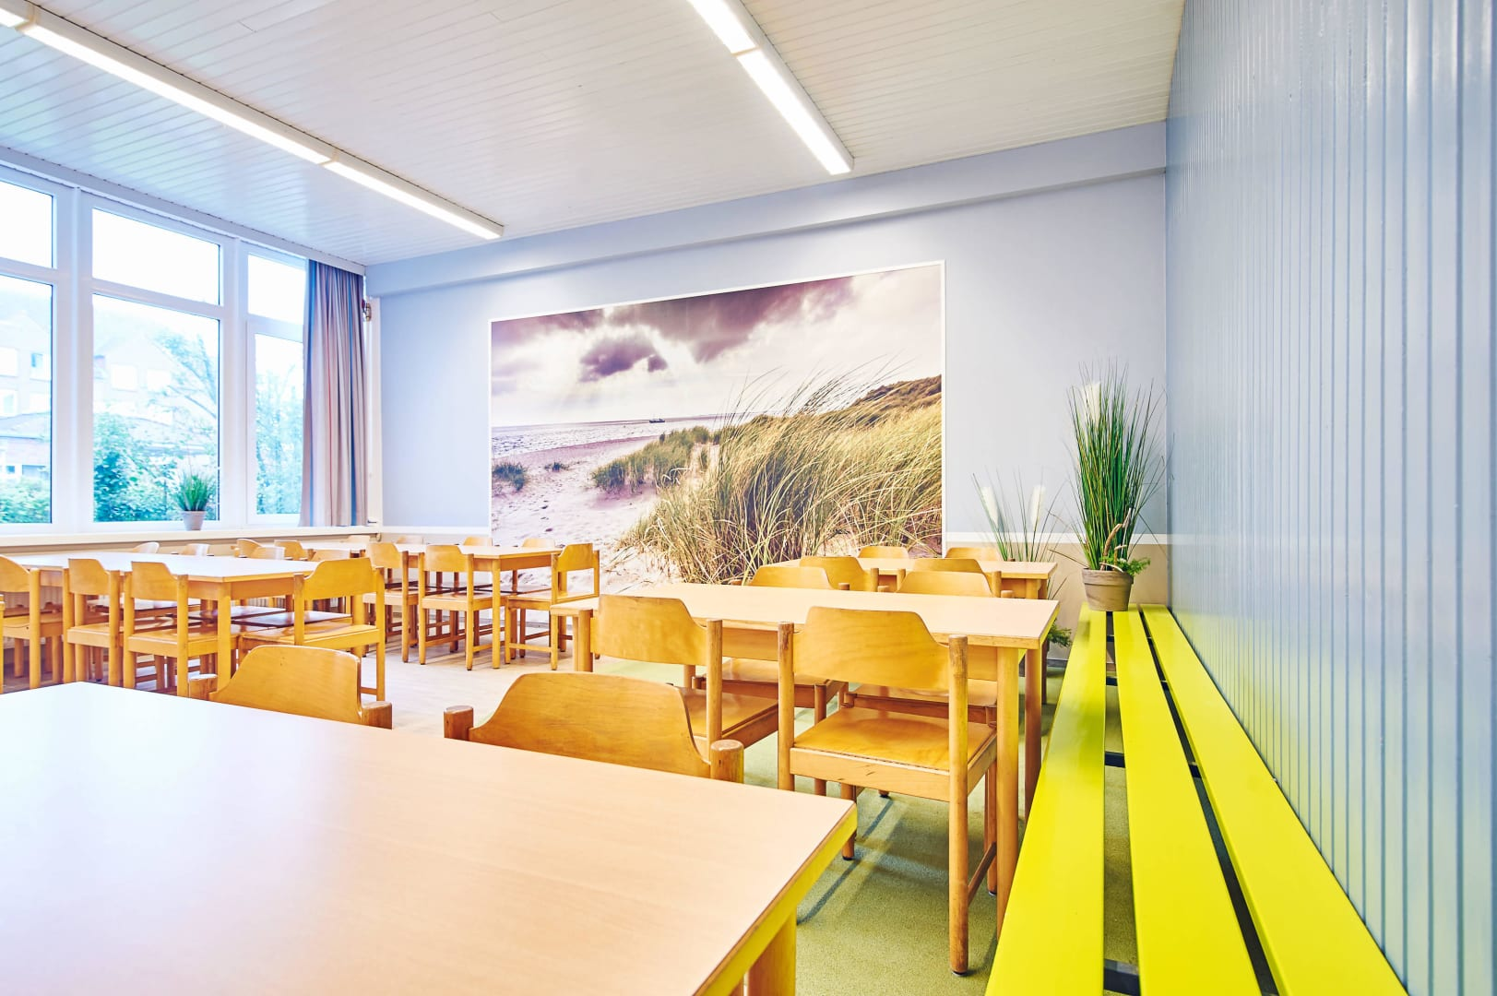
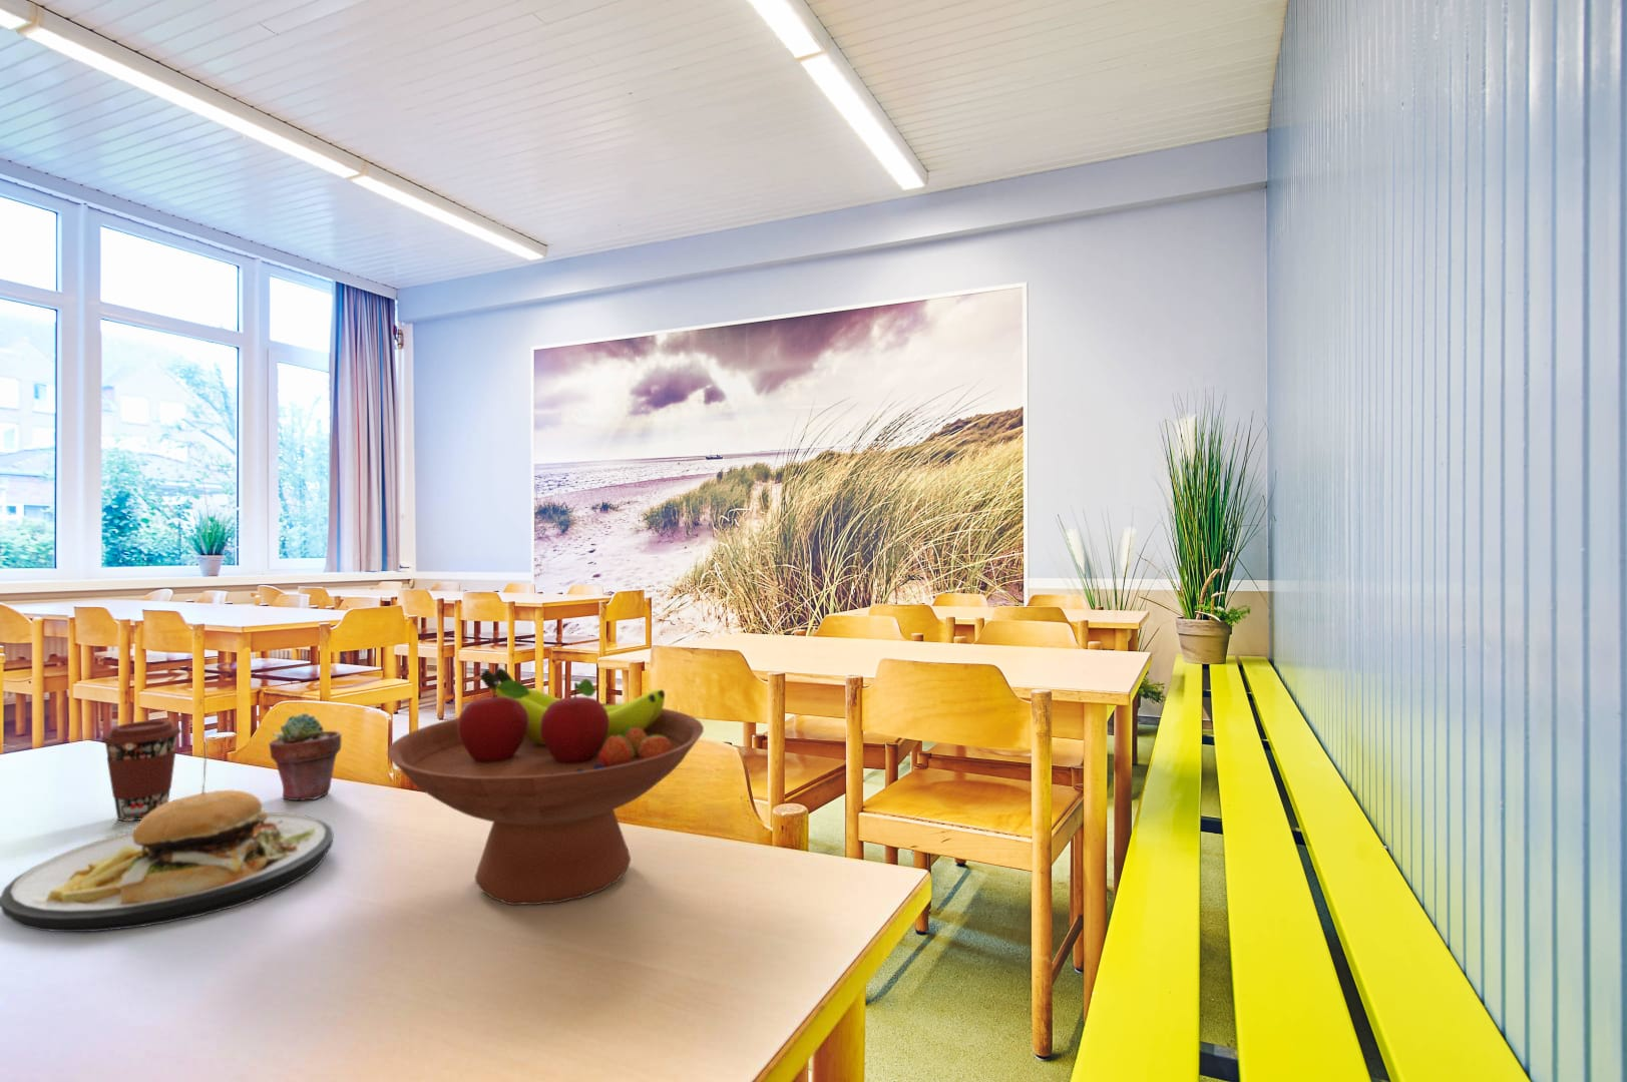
+ plate [0,744,335,932]
+ fruit bowl [387,668,704,906]
+ potted succulent [268,712,343,802]
+ coffee cup [100,720,182,822]
